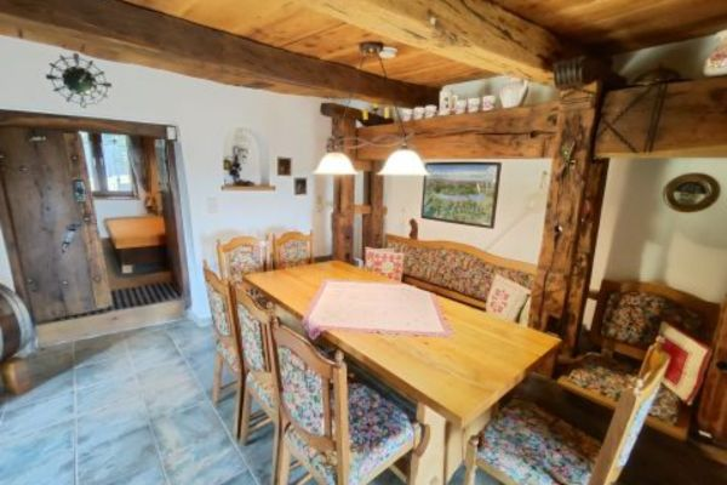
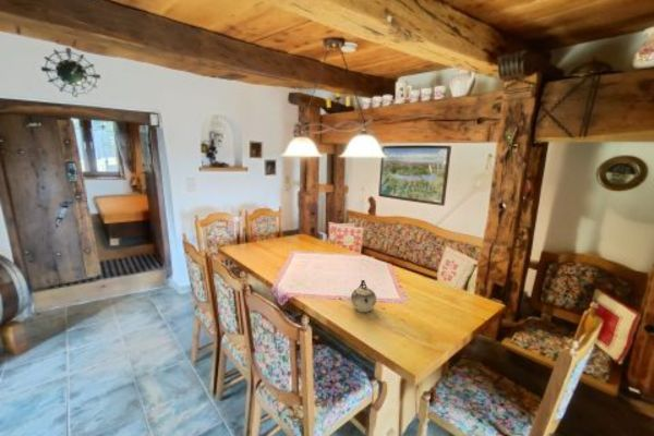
+ teapot [350,279,377,313]
